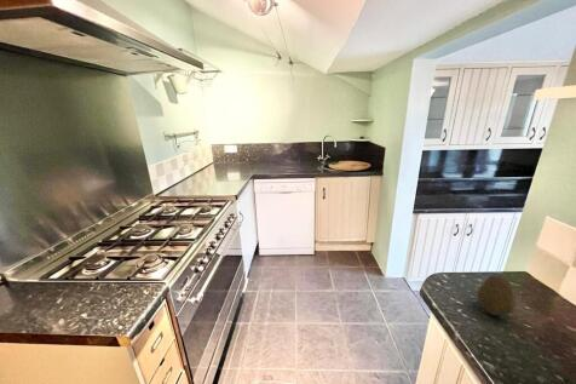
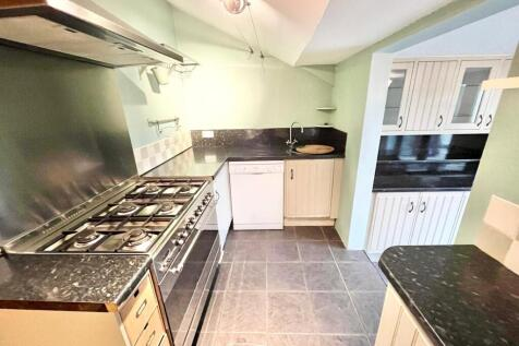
- fruit [477,274,515,317]
